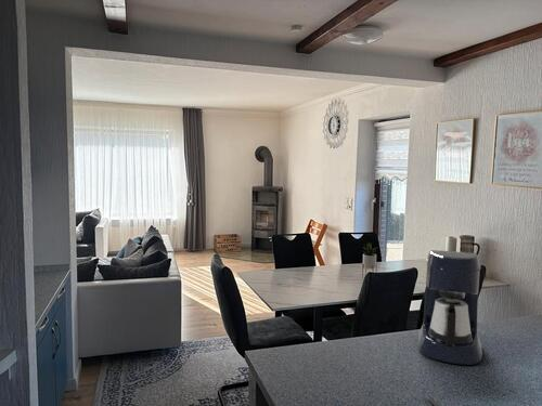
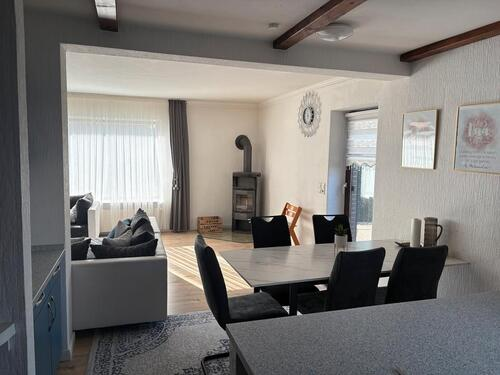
- coffee maker [417,249,483,366]
